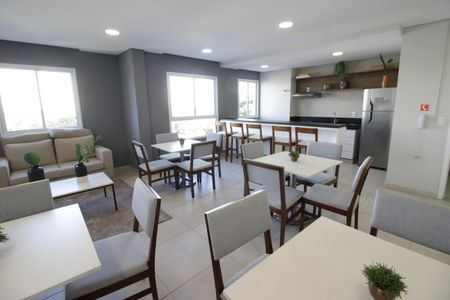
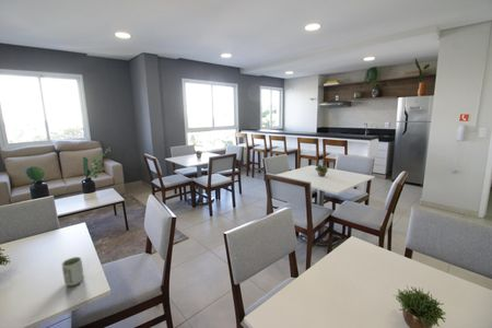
+ cup [61,256,85,288]
